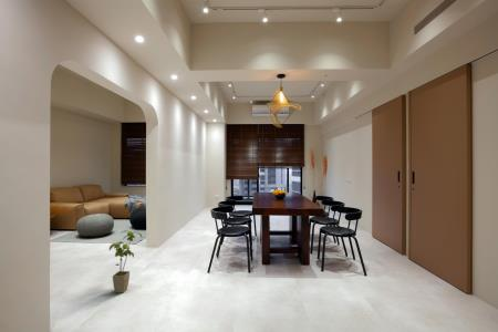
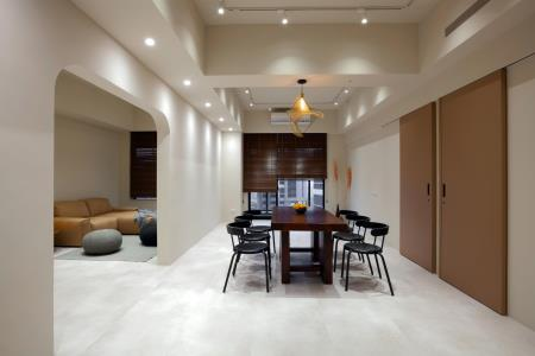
- house plant [108,229,143,293]
